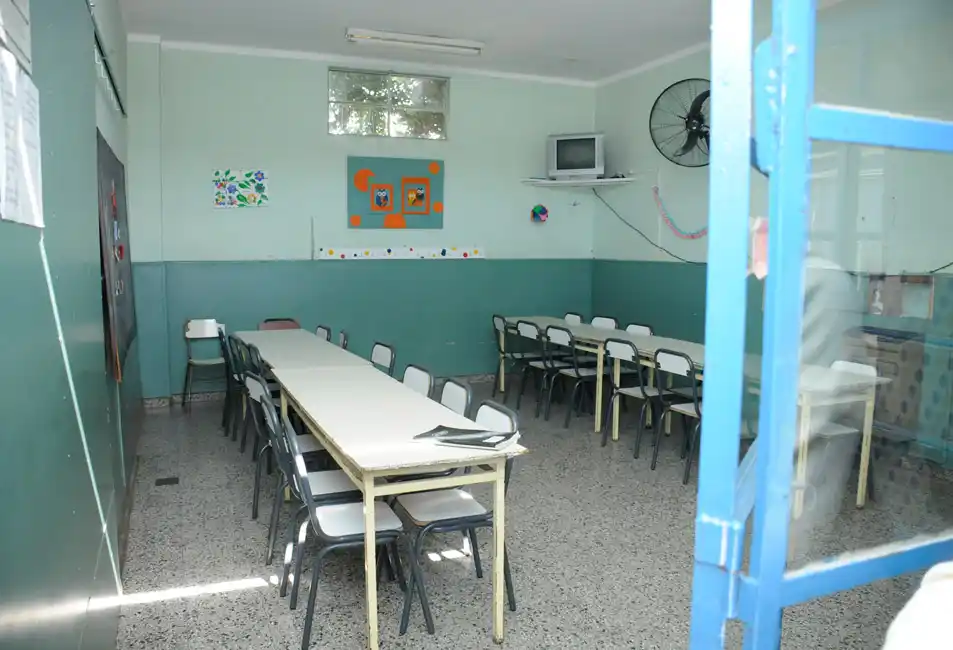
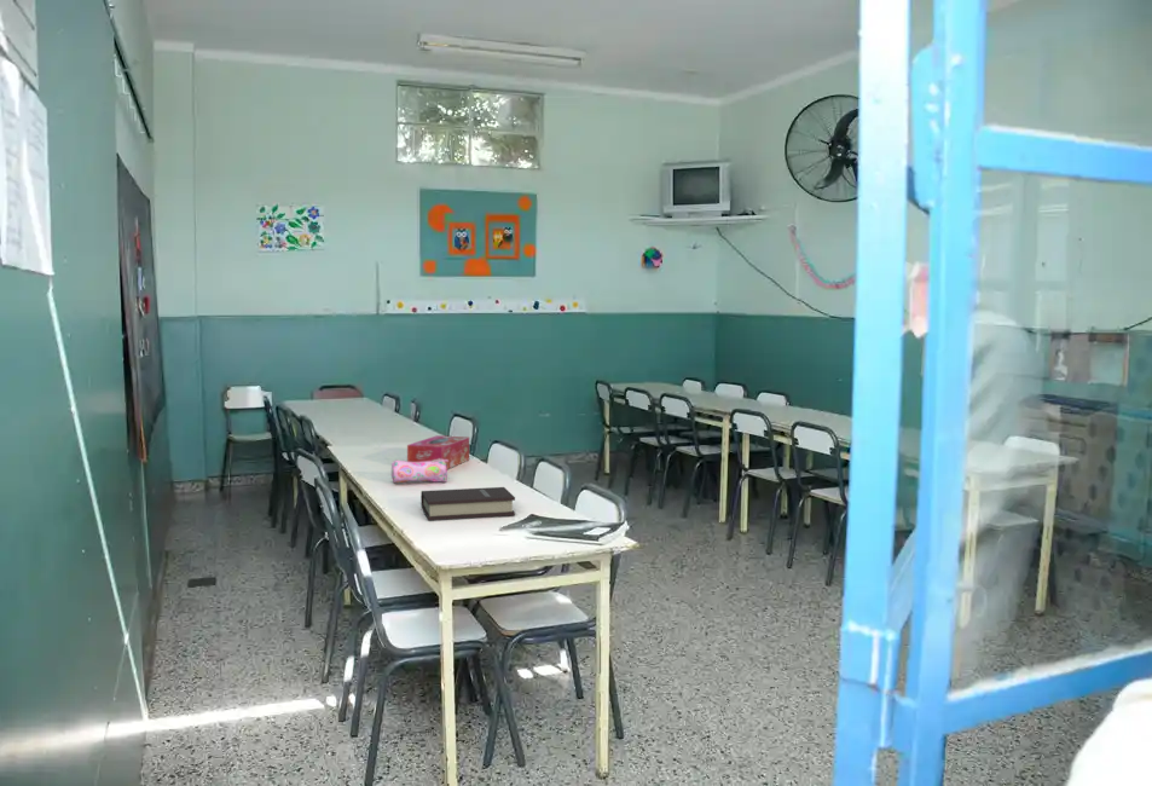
+ tissue box [406,434,470,470]
+ book [419,486,516,521]
+ pencil case [390,458,448,485]
